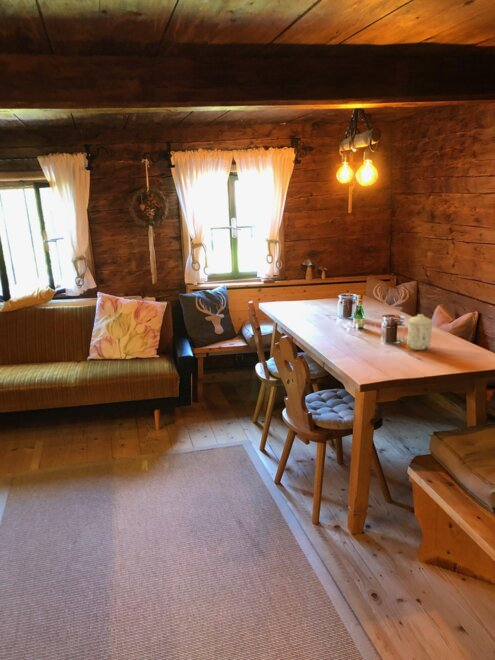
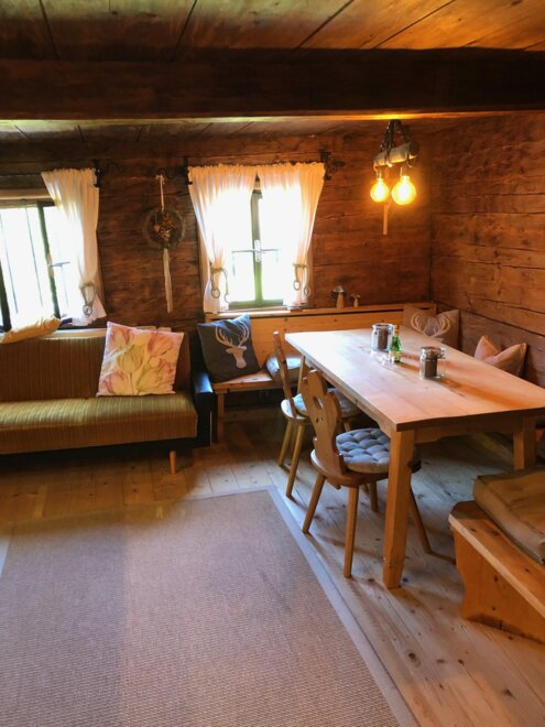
- mug [406,313,434,351]
